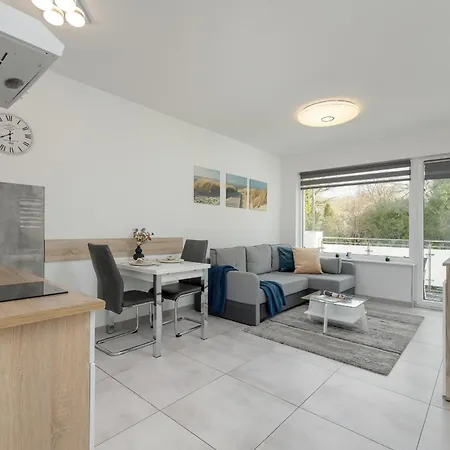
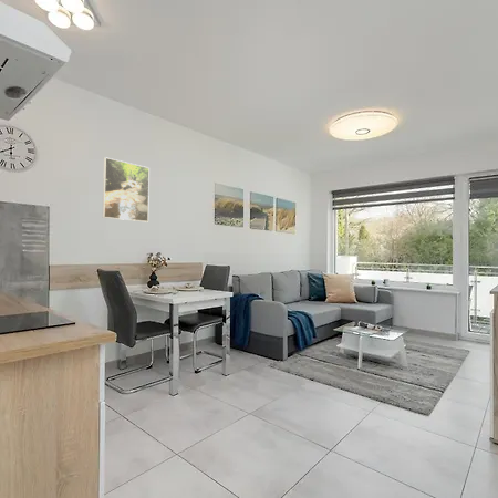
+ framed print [102,156,151,224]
